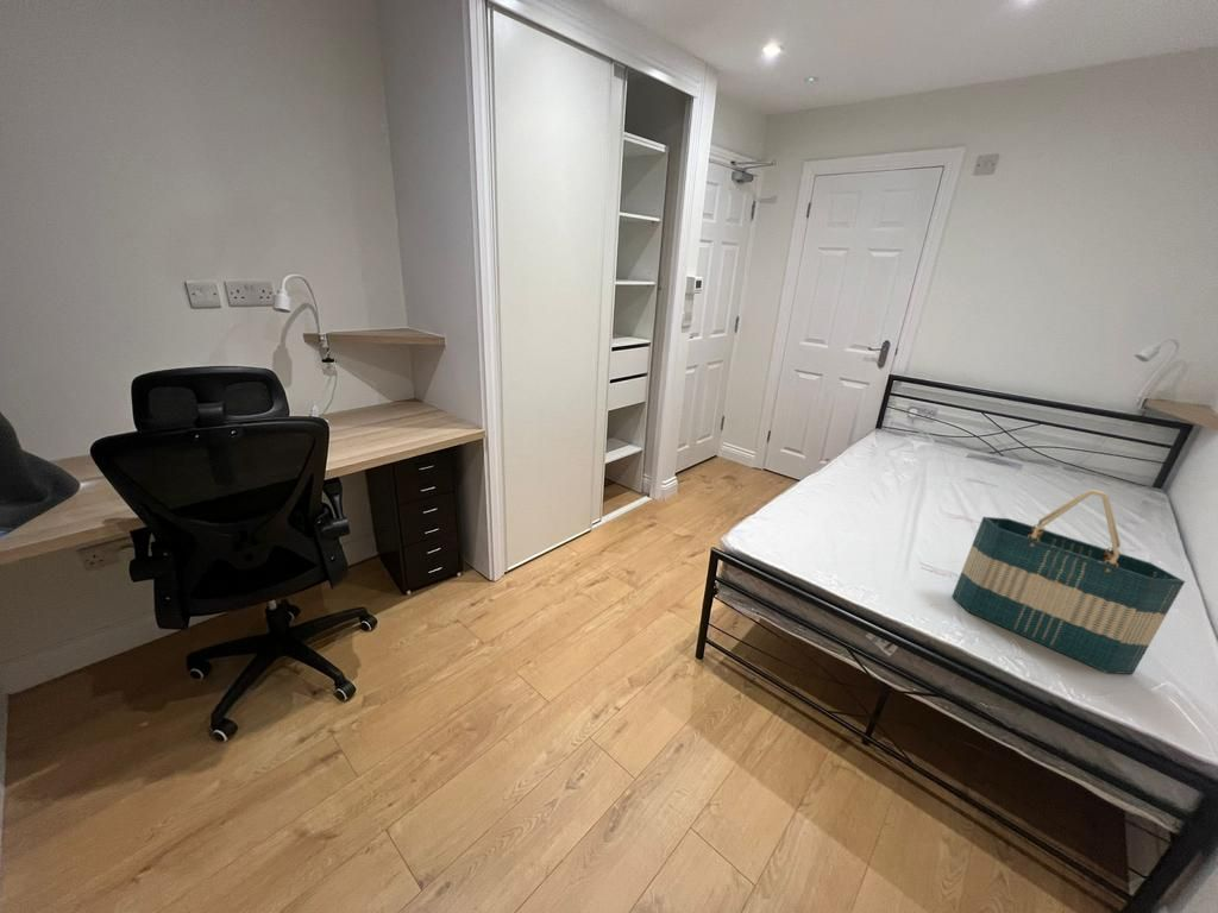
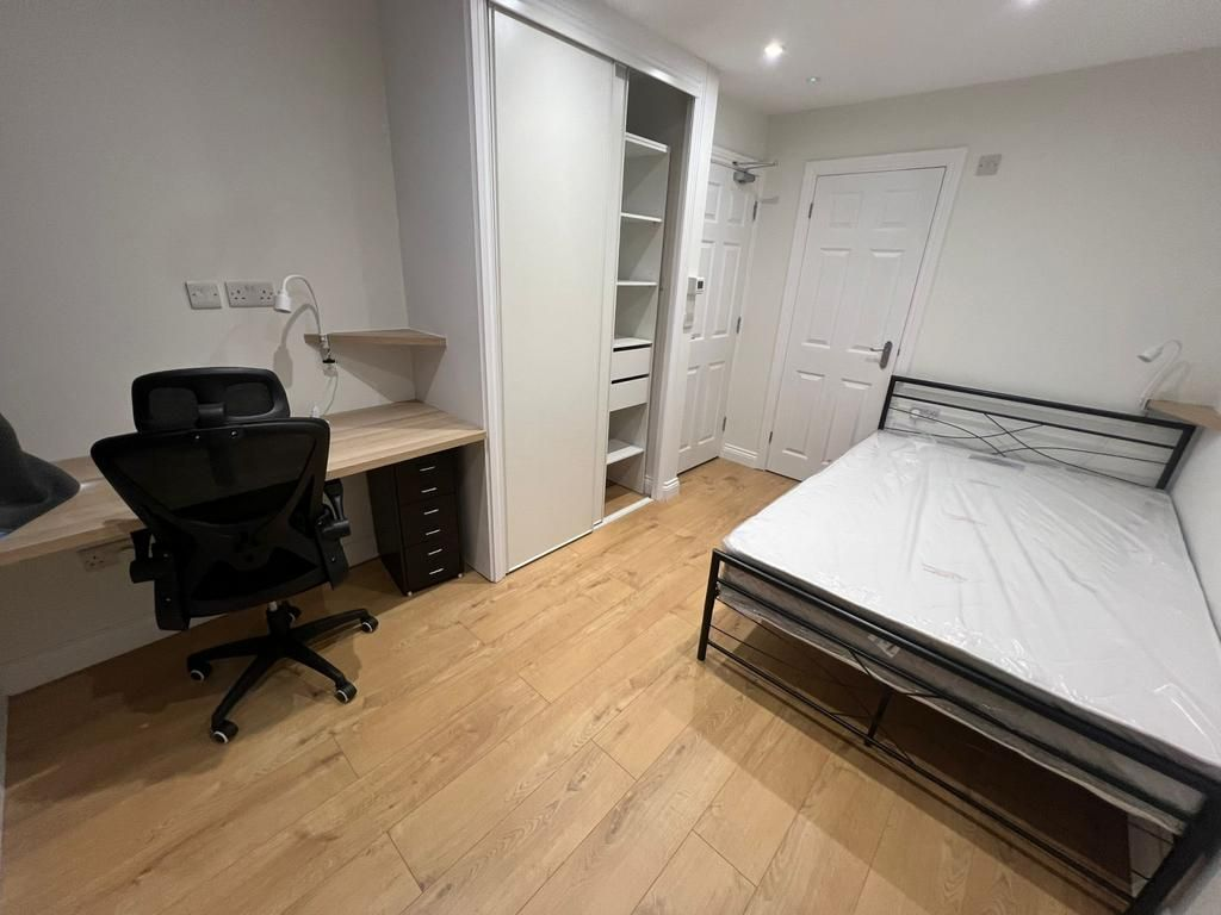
- tote bag [950,487,1186,675]
